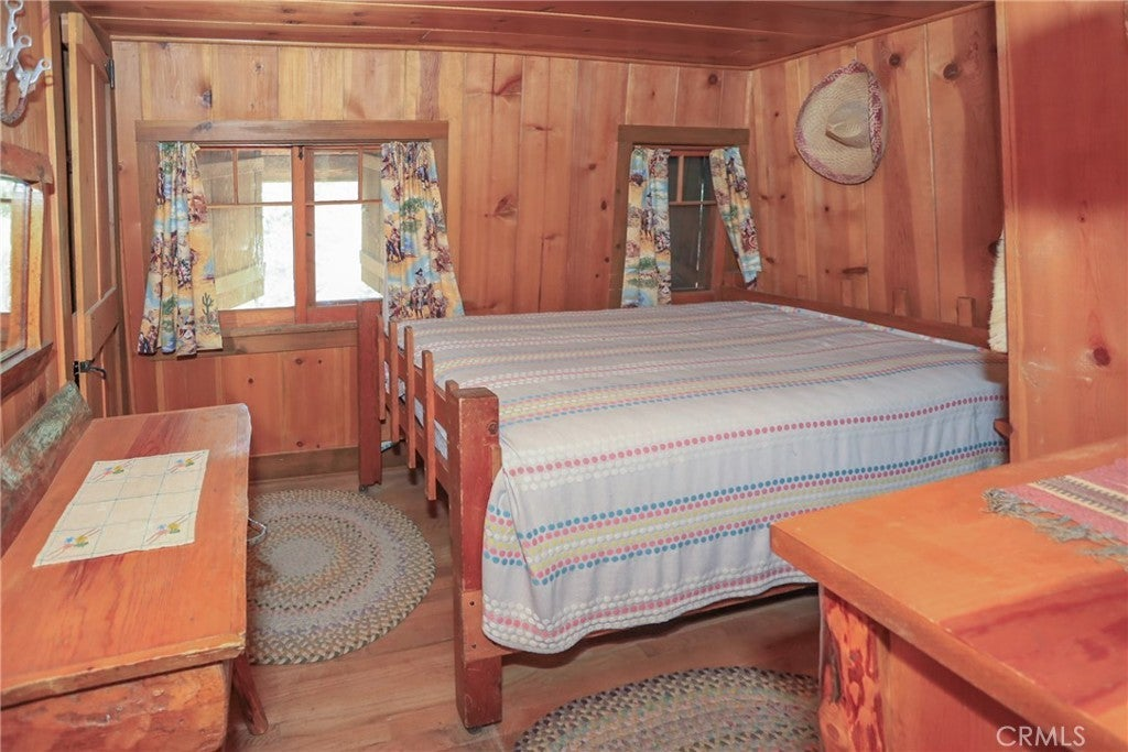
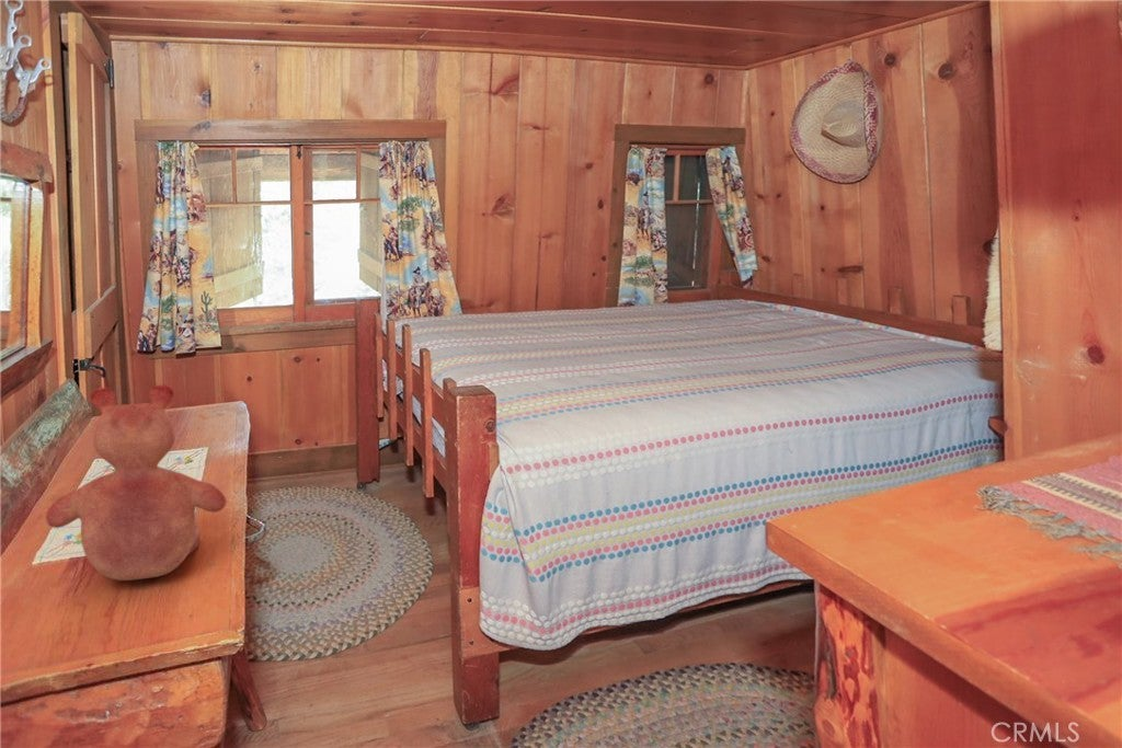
+ teddy bear [45,383,228,582]
